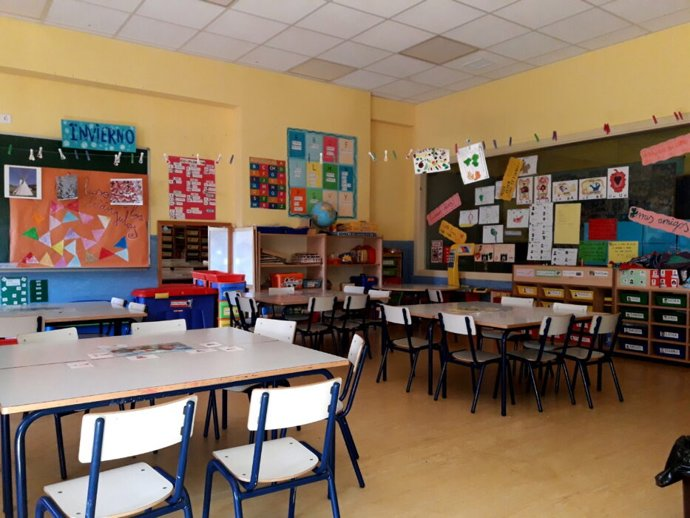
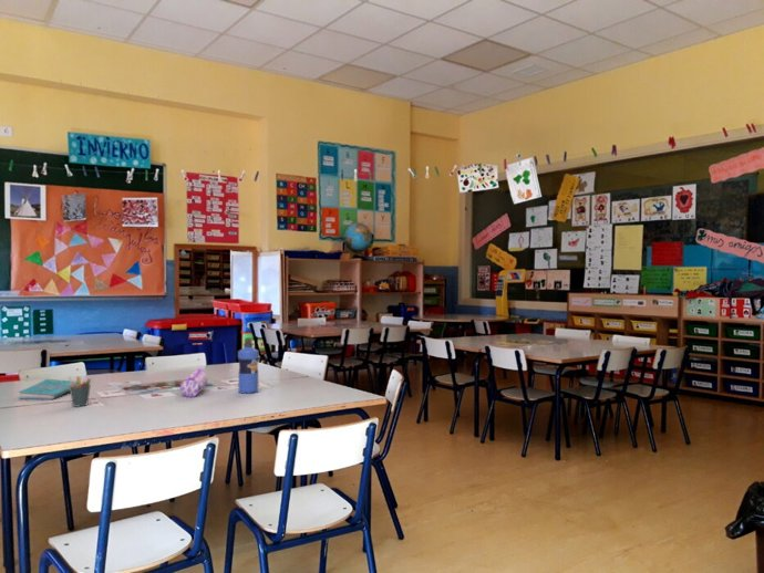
+ water bottle [237,337,259,395]
+ pen holder [68,375,92,408]
+ cover [18,378,76,400]
+ pencil case [179,367,208,398]
